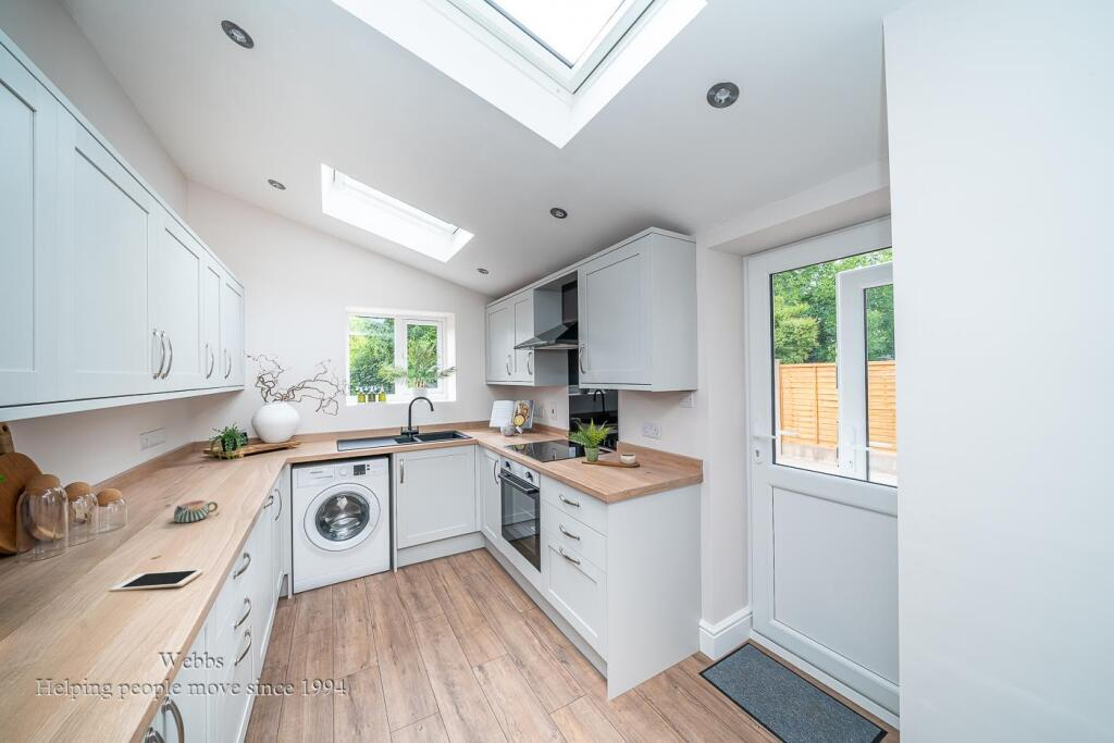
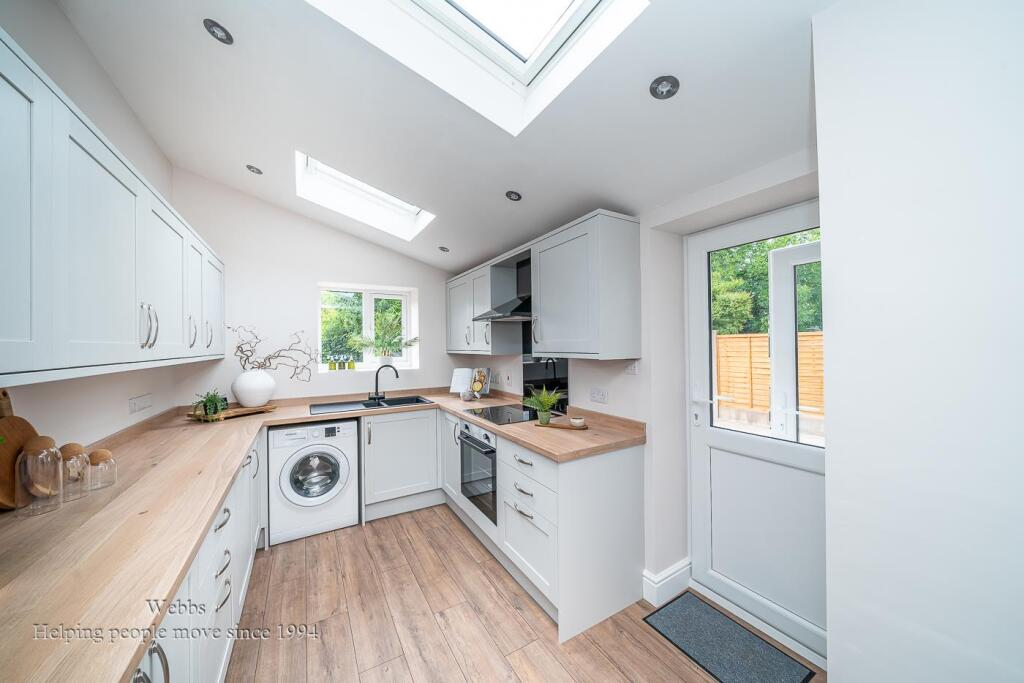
- mug [173,499,219,523]
- cell phone [109,568,206,593]
